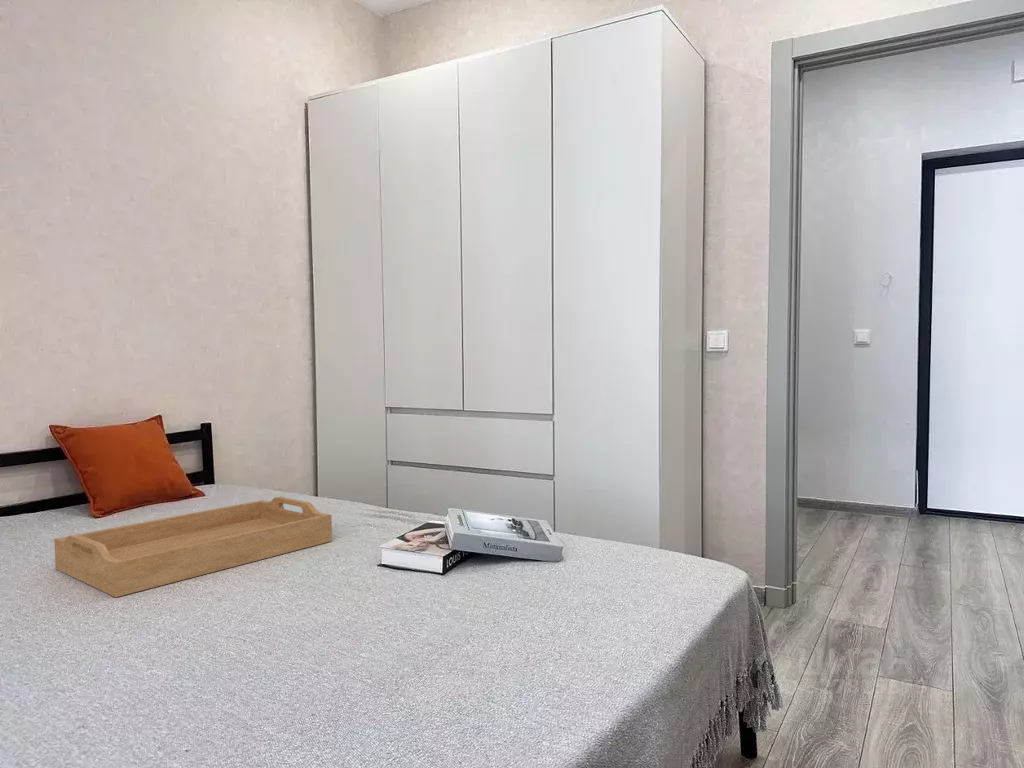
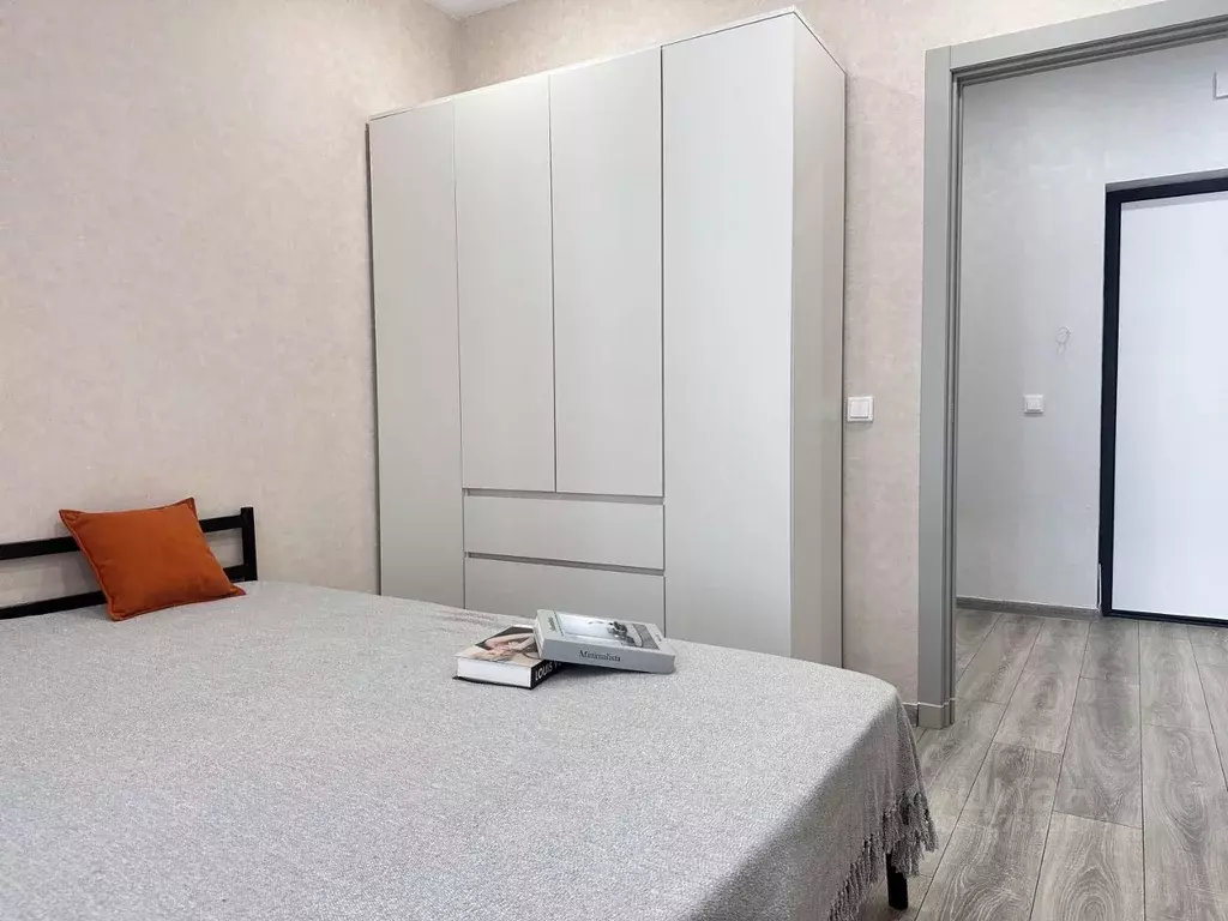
- serving tray [53,496,333,598]
